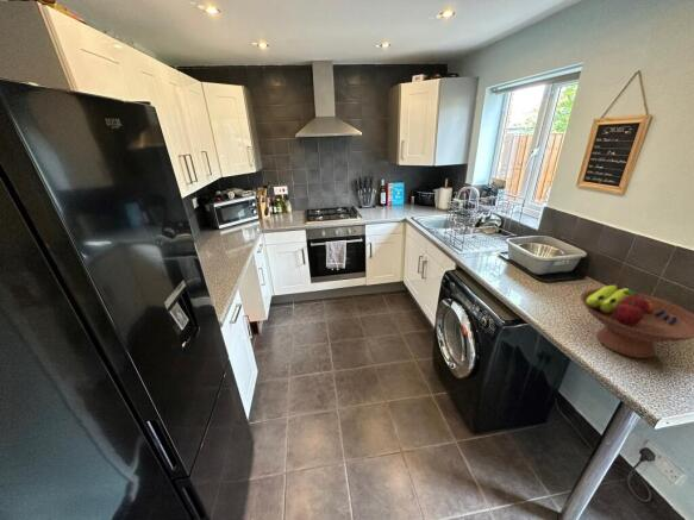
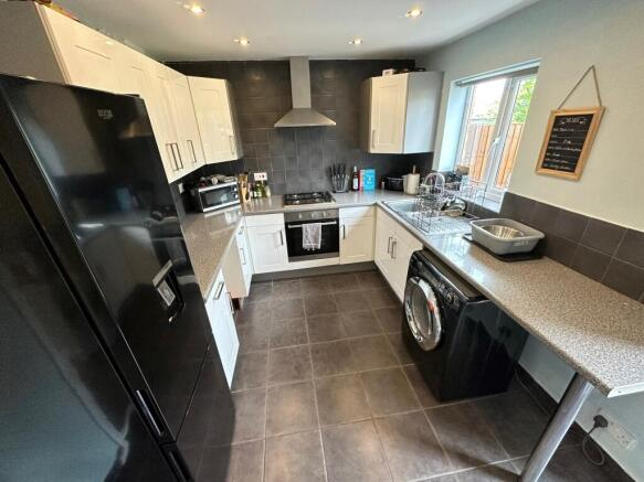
- fruit bowl [580,284,694,359]
